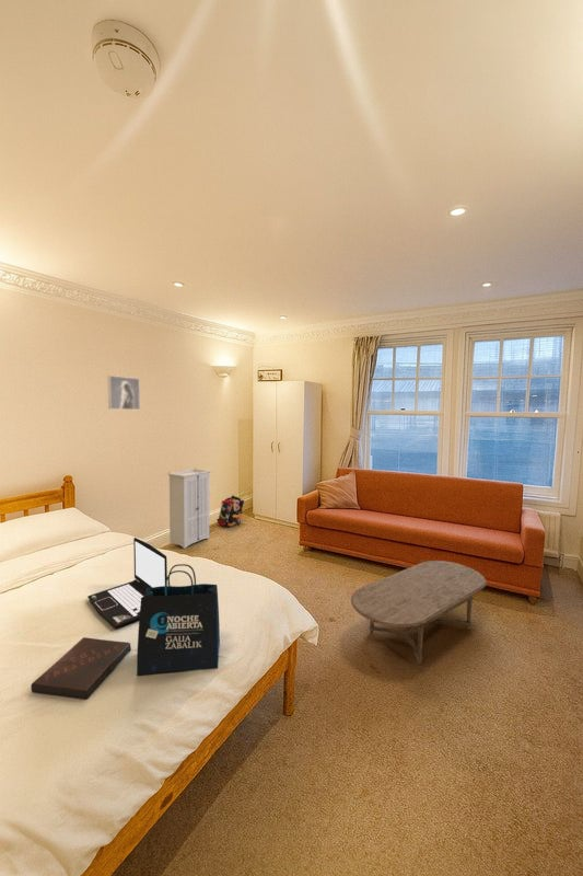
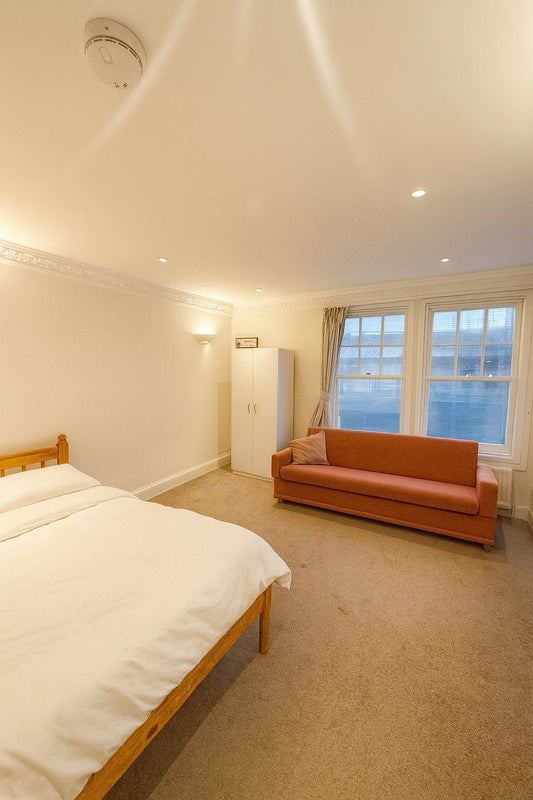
- backpack [215,494,245,528]
- storage cabinet [166,466,213,550]
- book [31,636,131,701]
- coffee table [350,560,488,666]
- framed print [107,374,141,411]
- laptop [86,537,168,629]
- tote bag [136,563,221,677]
